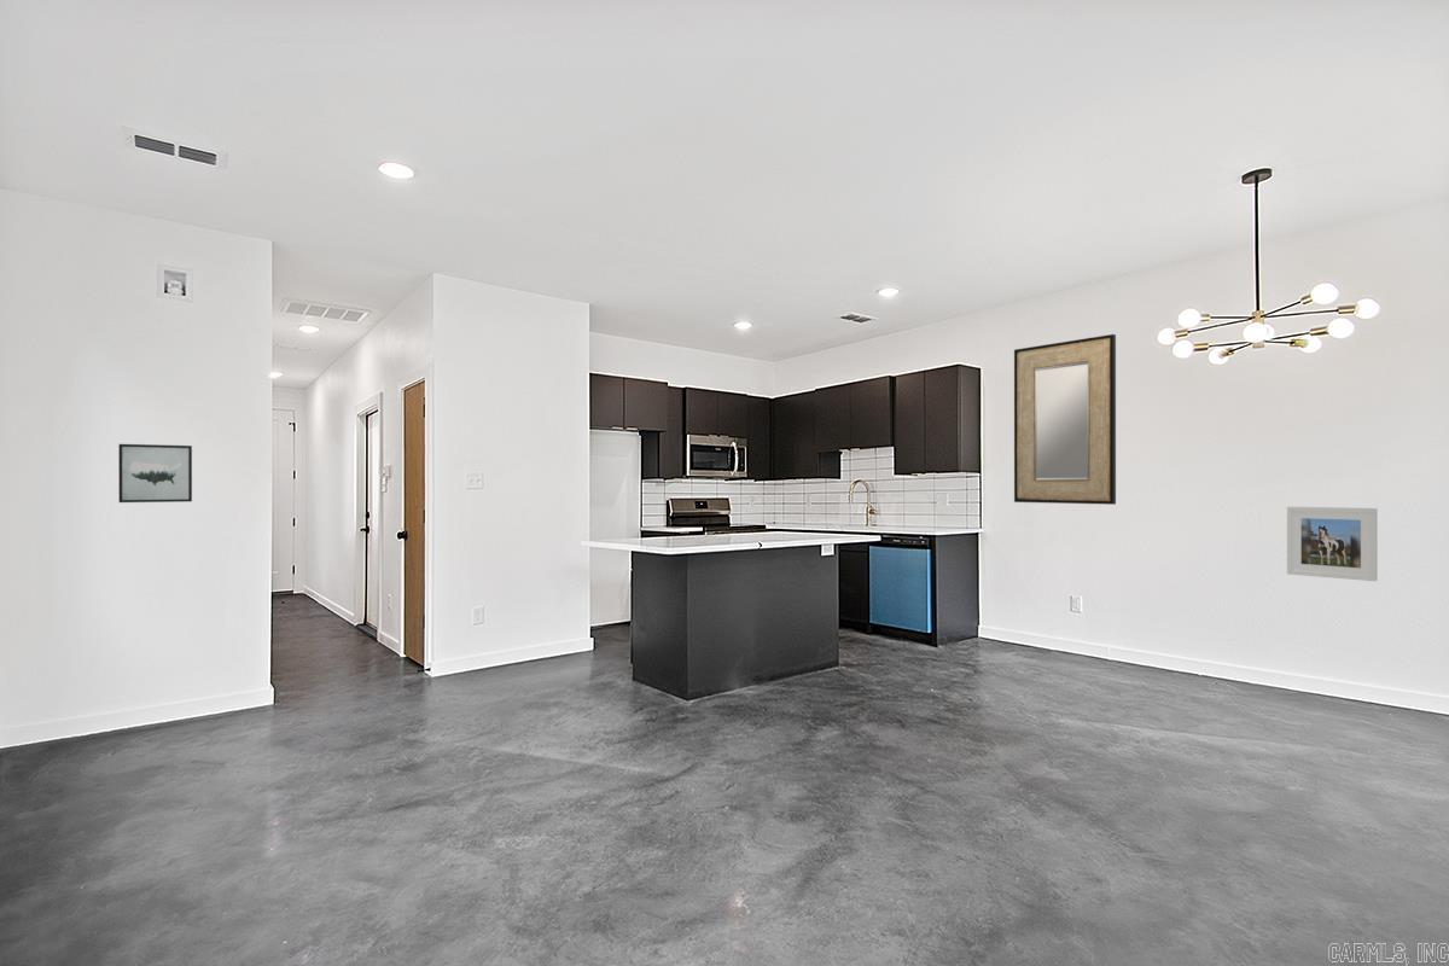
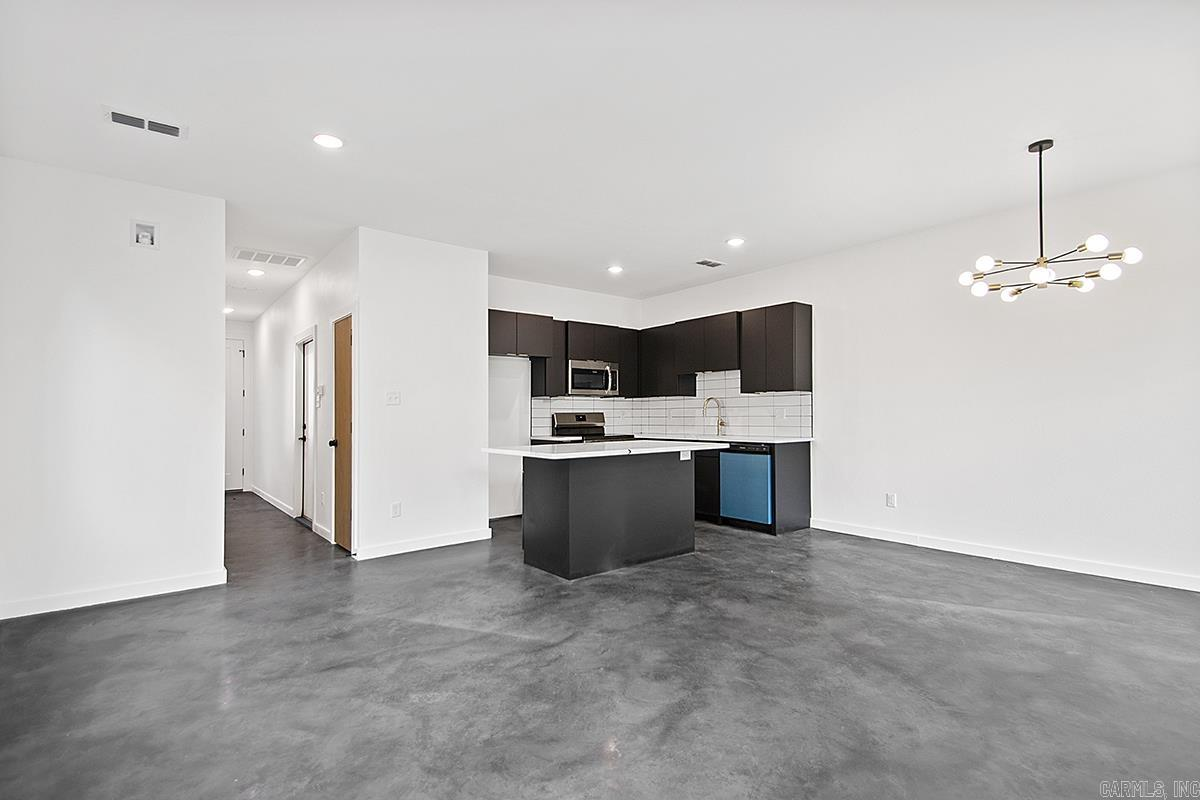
- home mirror [1013,333,1117,506]
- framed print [1286,506,1379,582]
- wall art [117,443,193,504]
